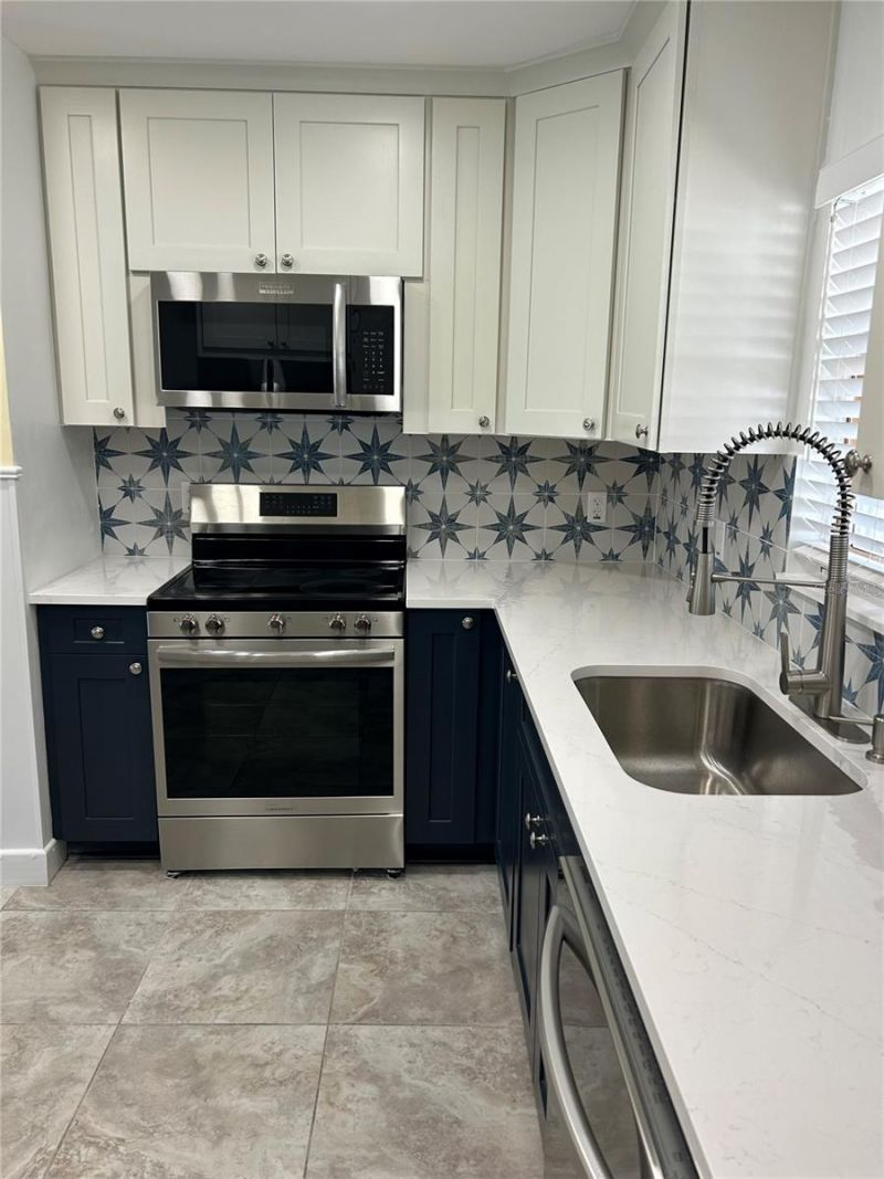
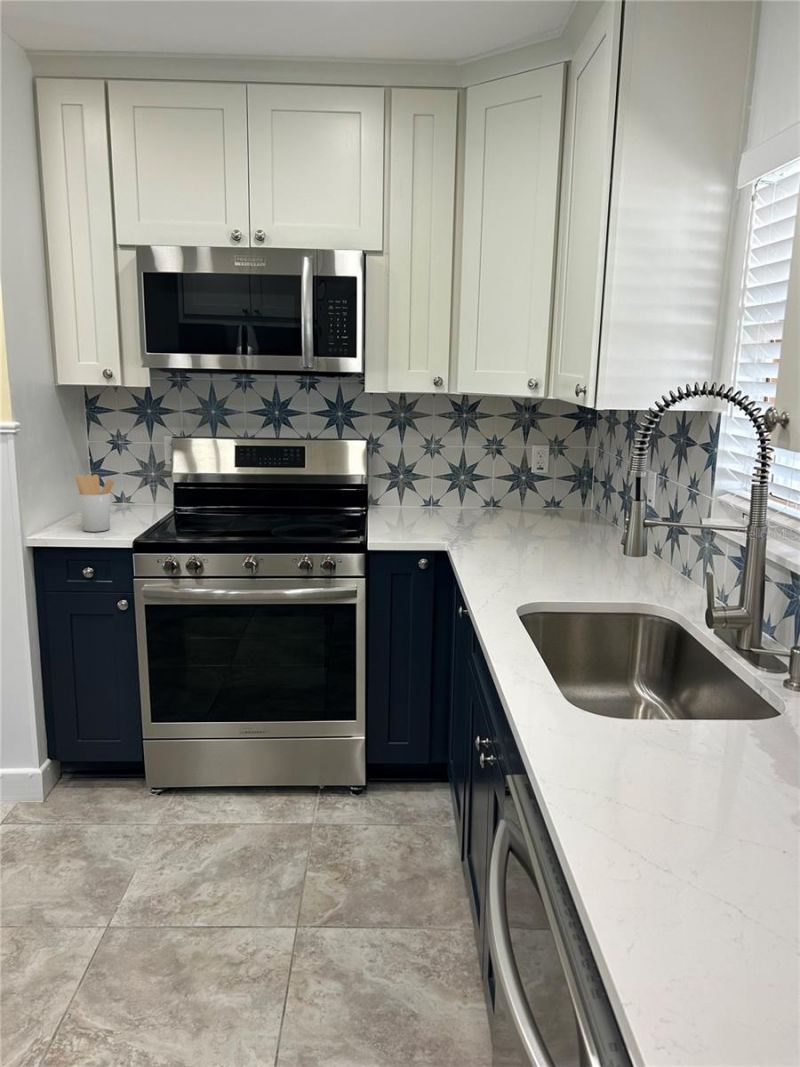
+ utensil holder [74,473,116,533]
